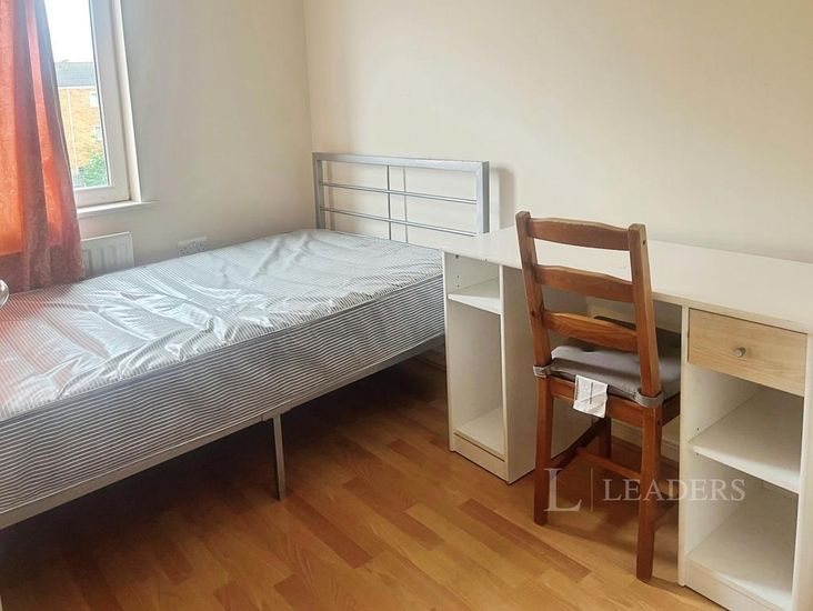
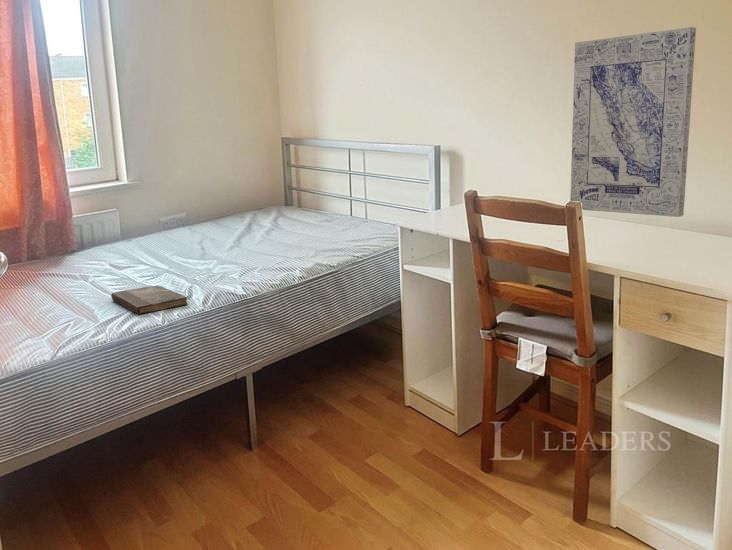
+ wall art [569,26,697,218]
+ book [110,285,189,315]
